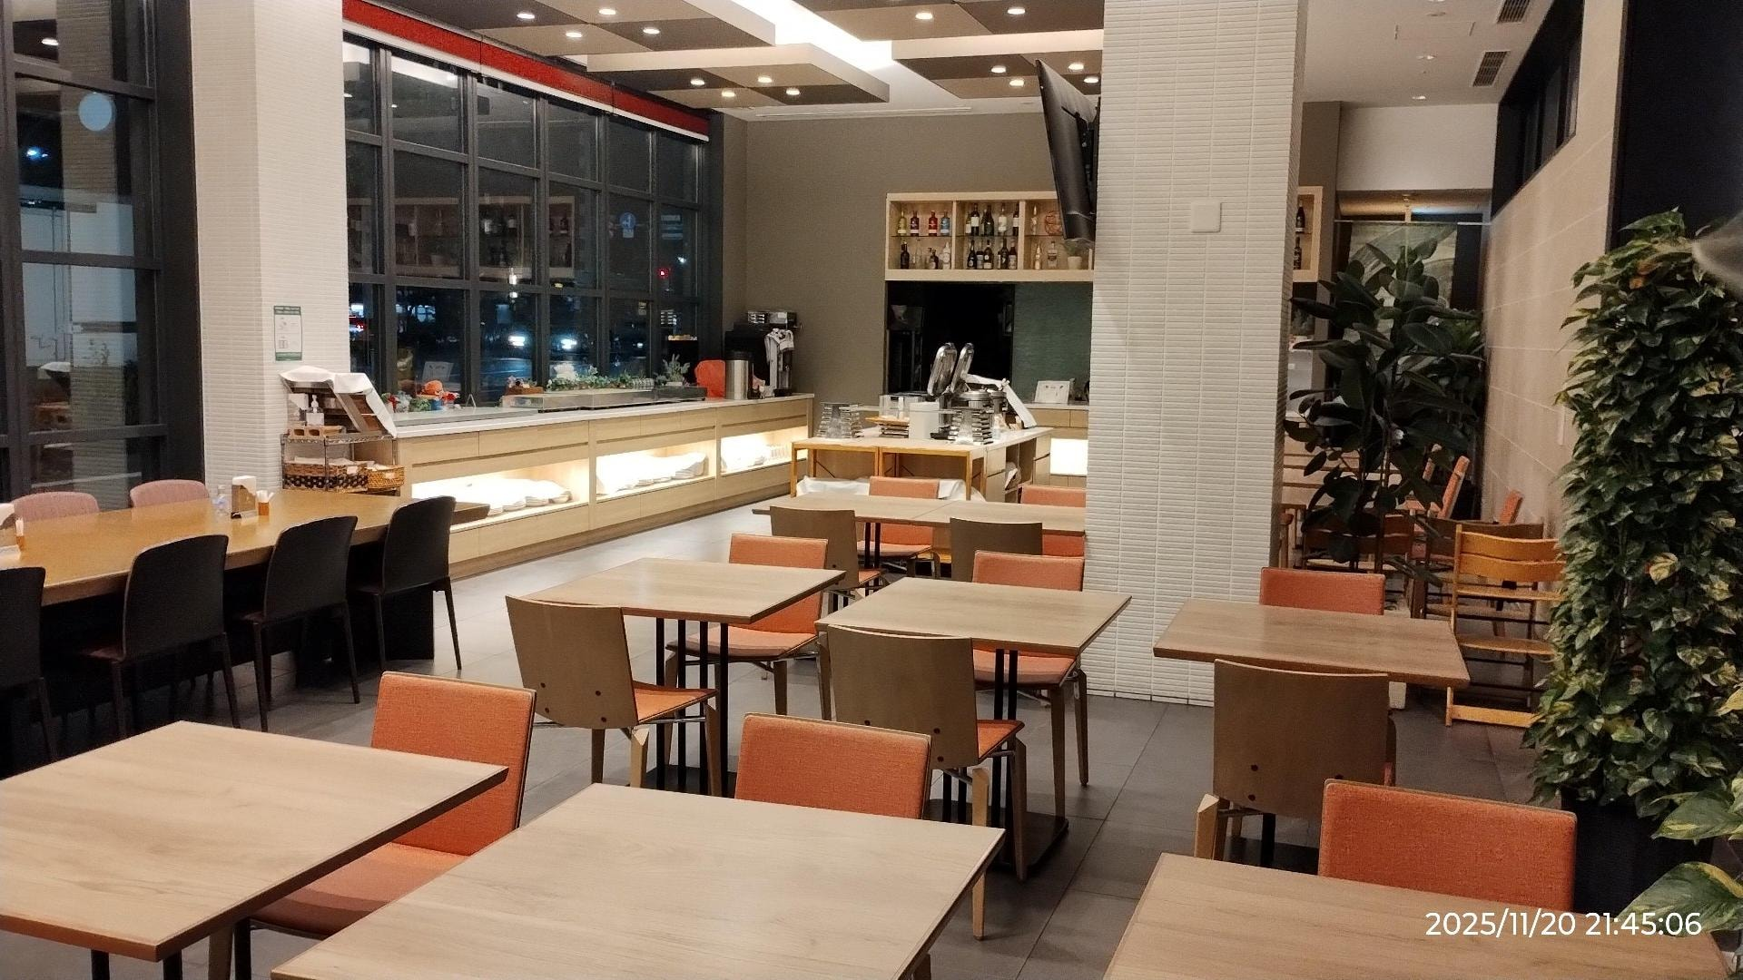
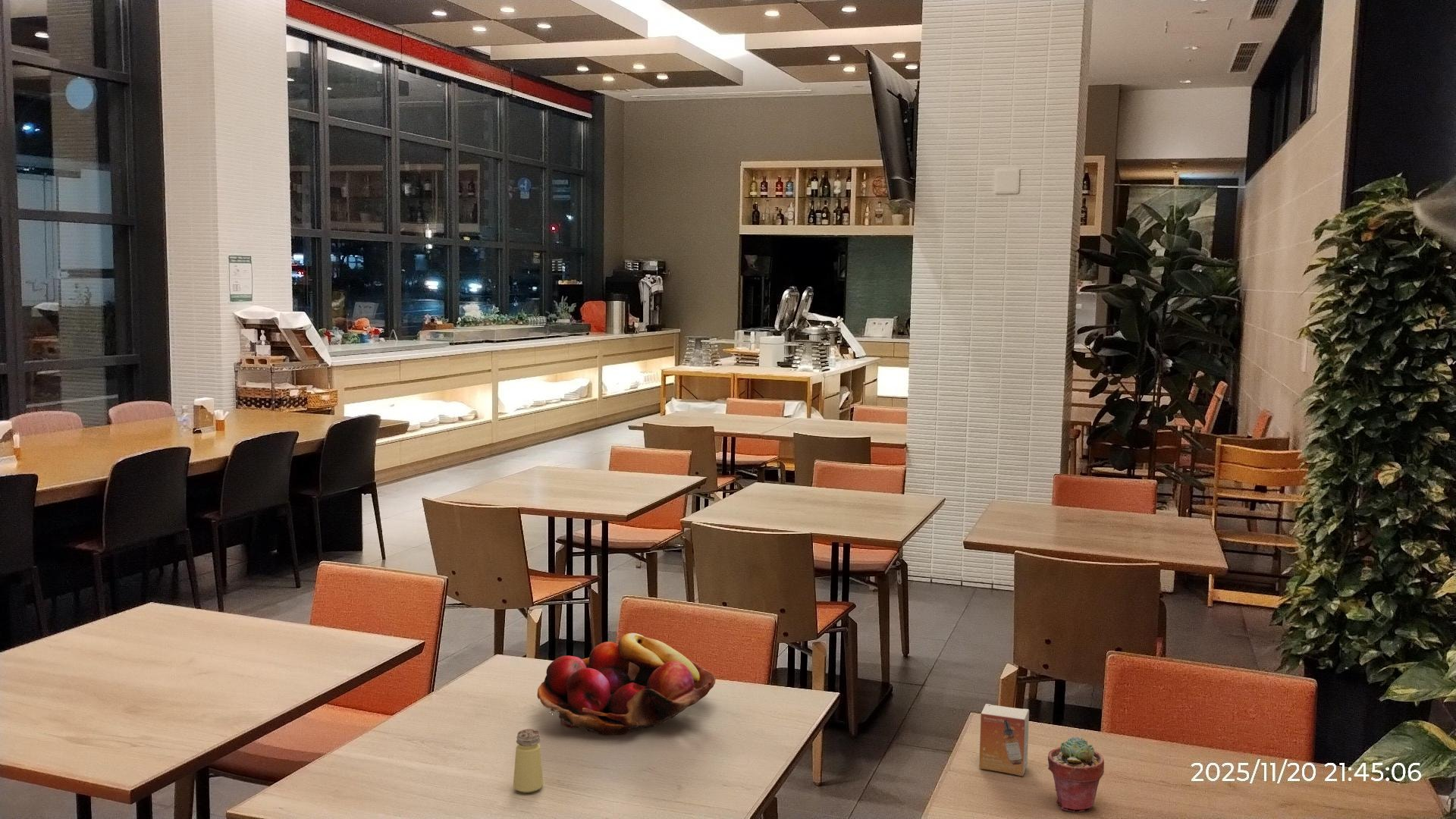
+ potted succulent [1047,736,1105,812]
+ fruit basket [537,632,717,736]
+ small box [978,703,1030,777]
+ saltshaker [513,729,544,793]
